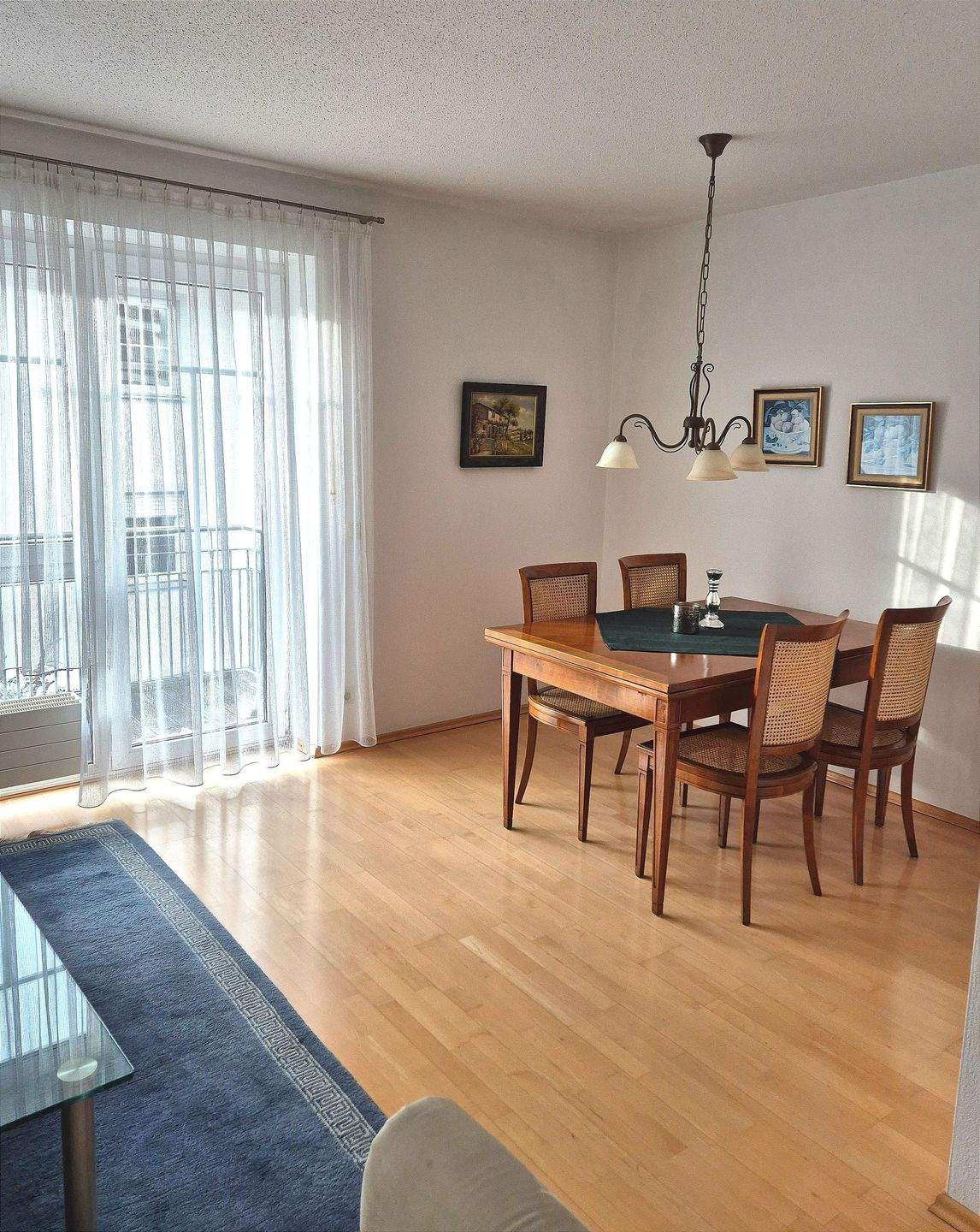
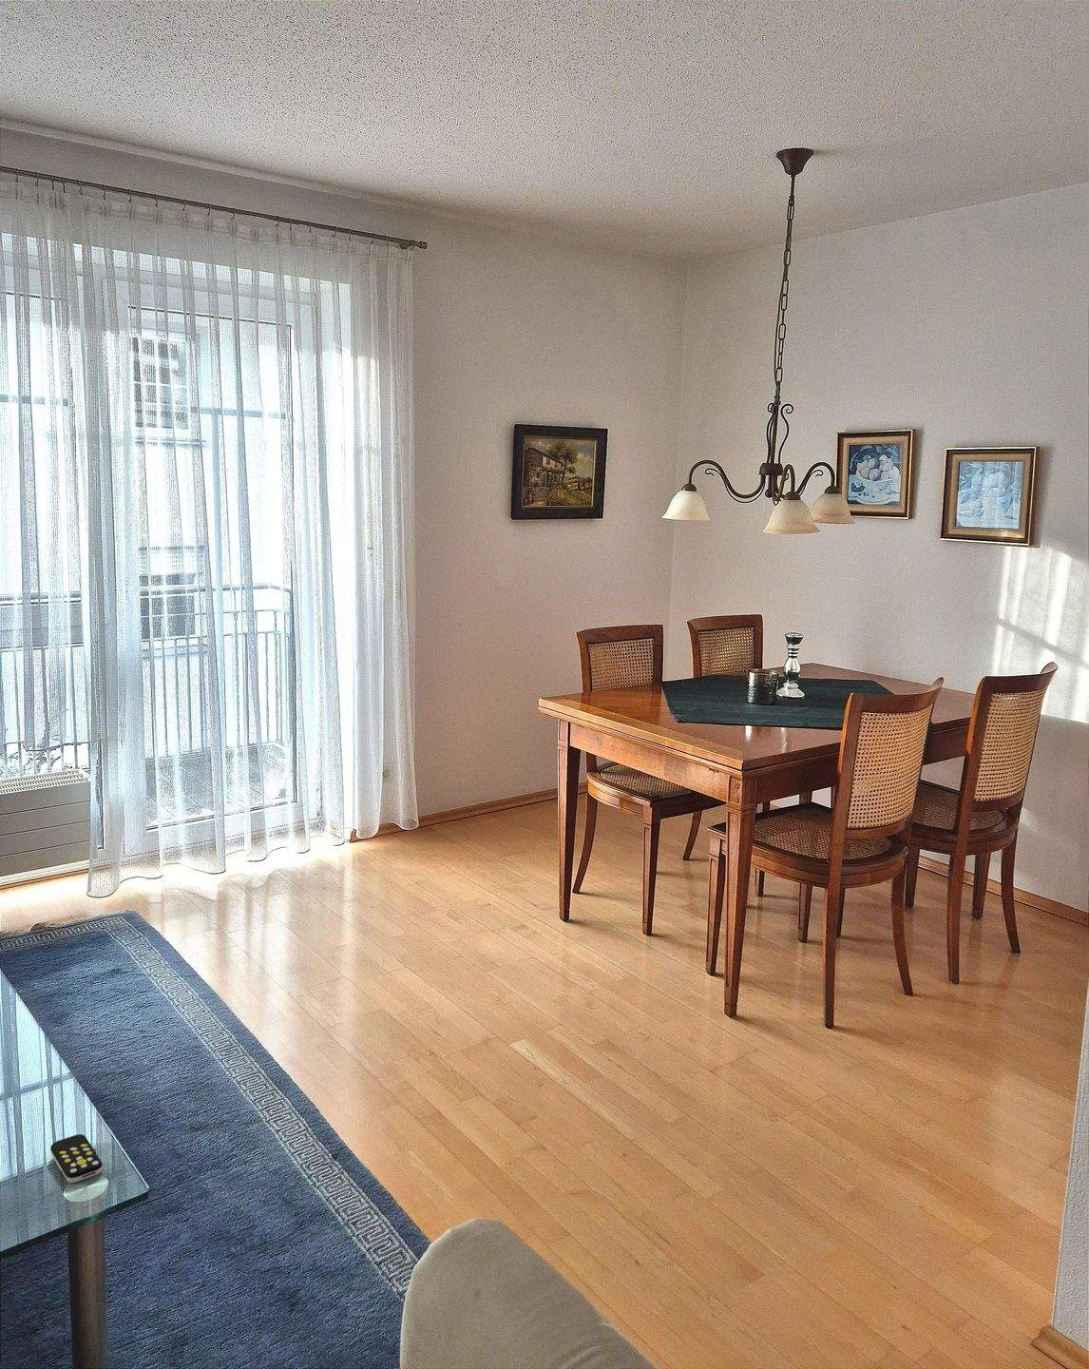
+ remote control [49,1133,103,1183]
